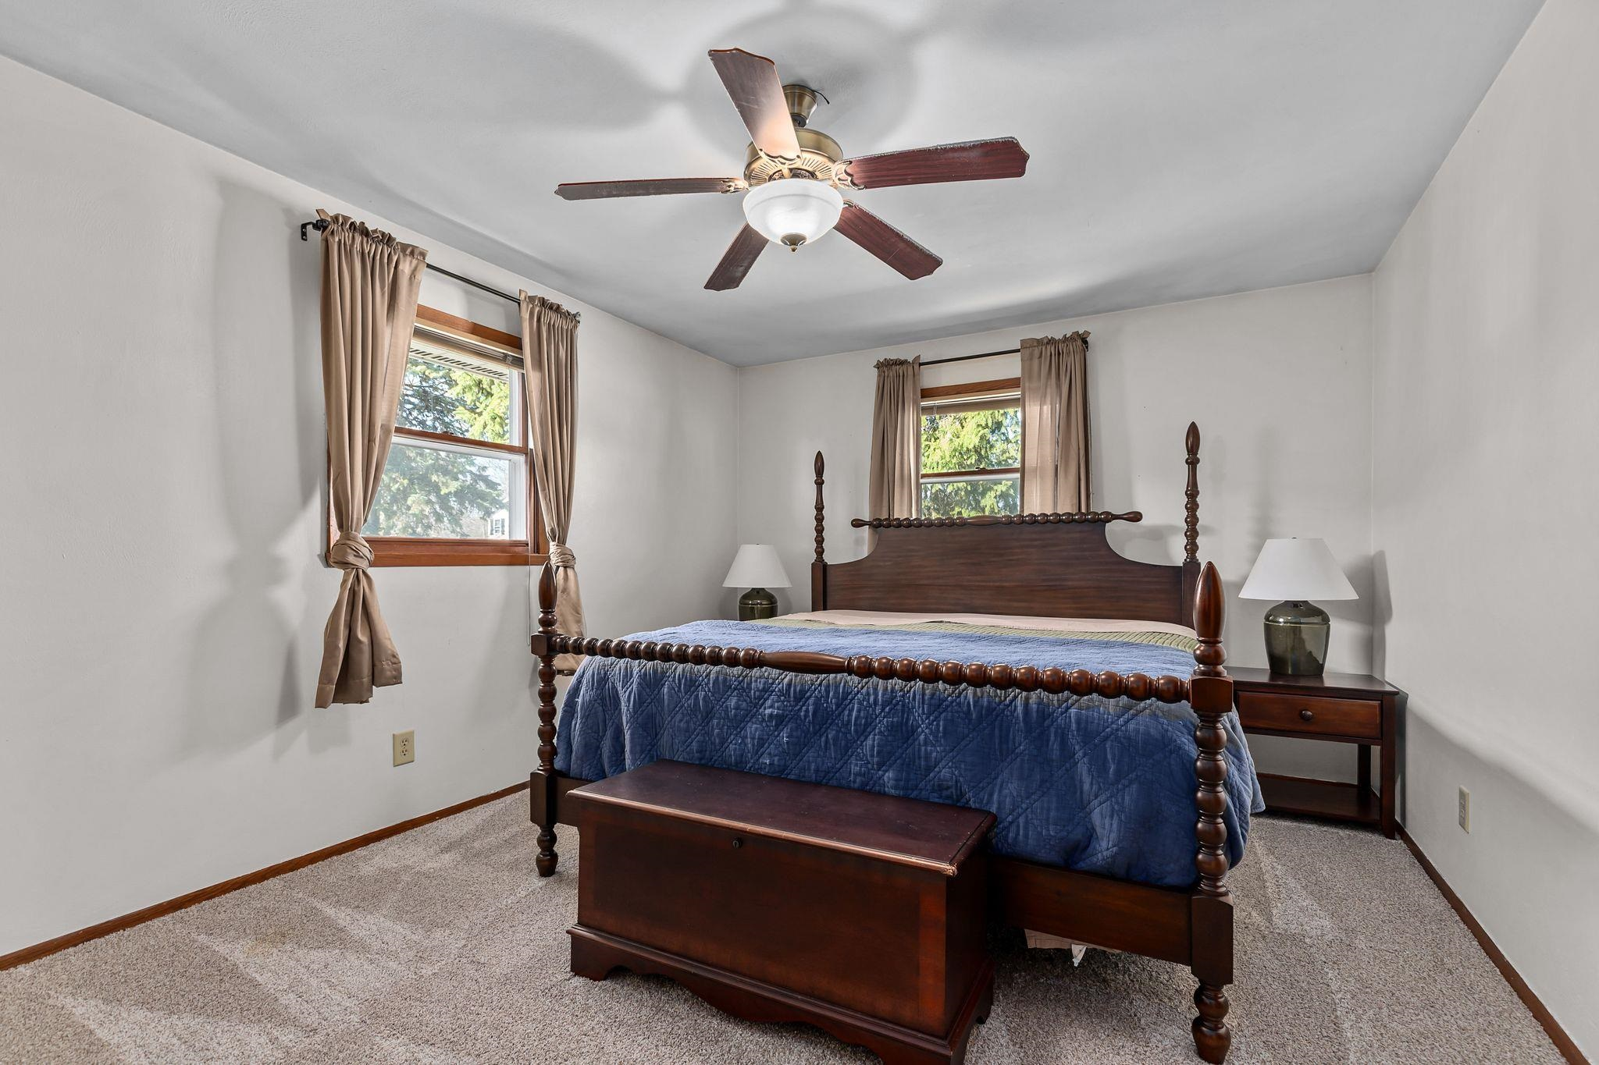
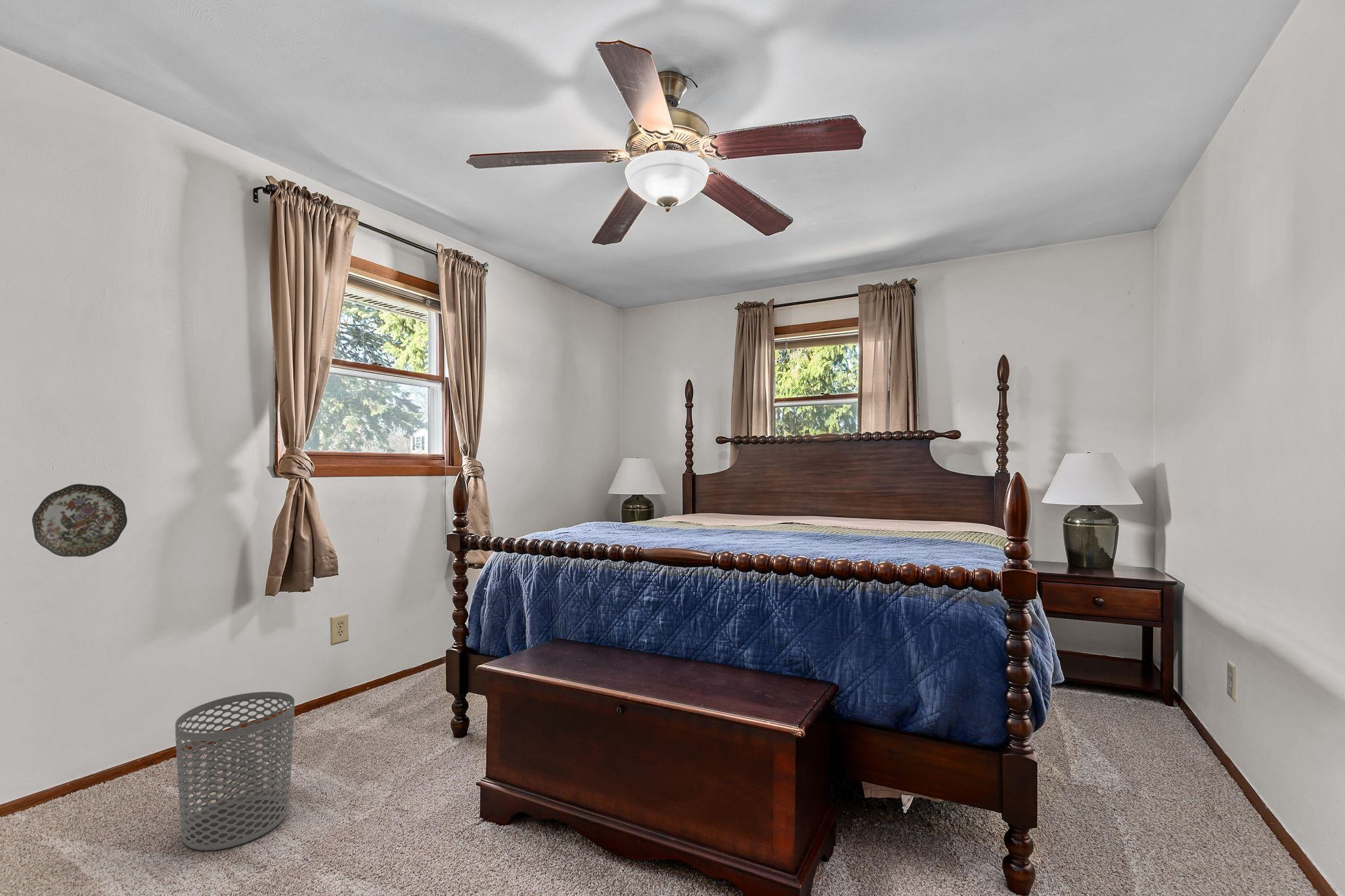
+ decorative plate [32,483,128,557]
+ waste bin [175,691,296,851]
